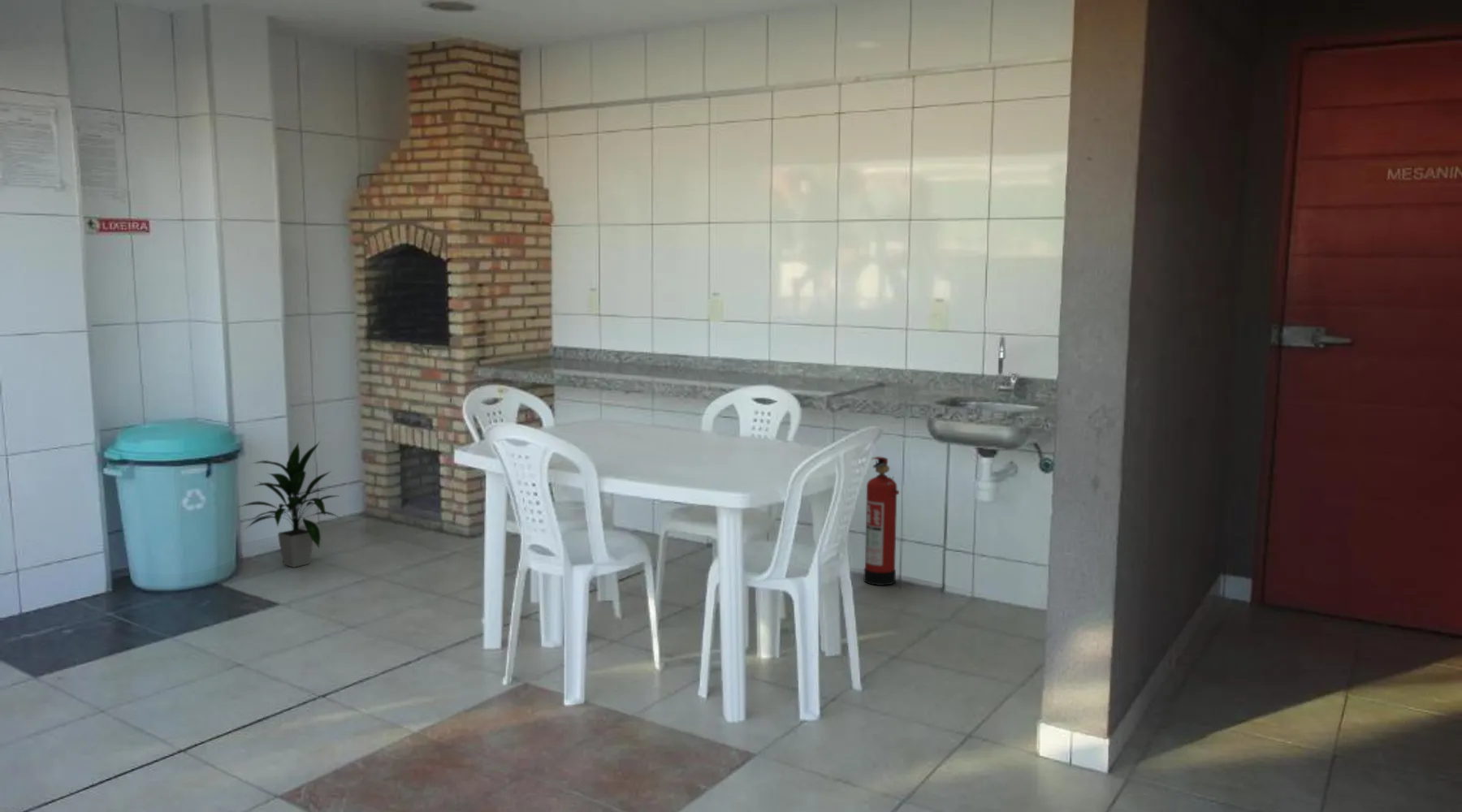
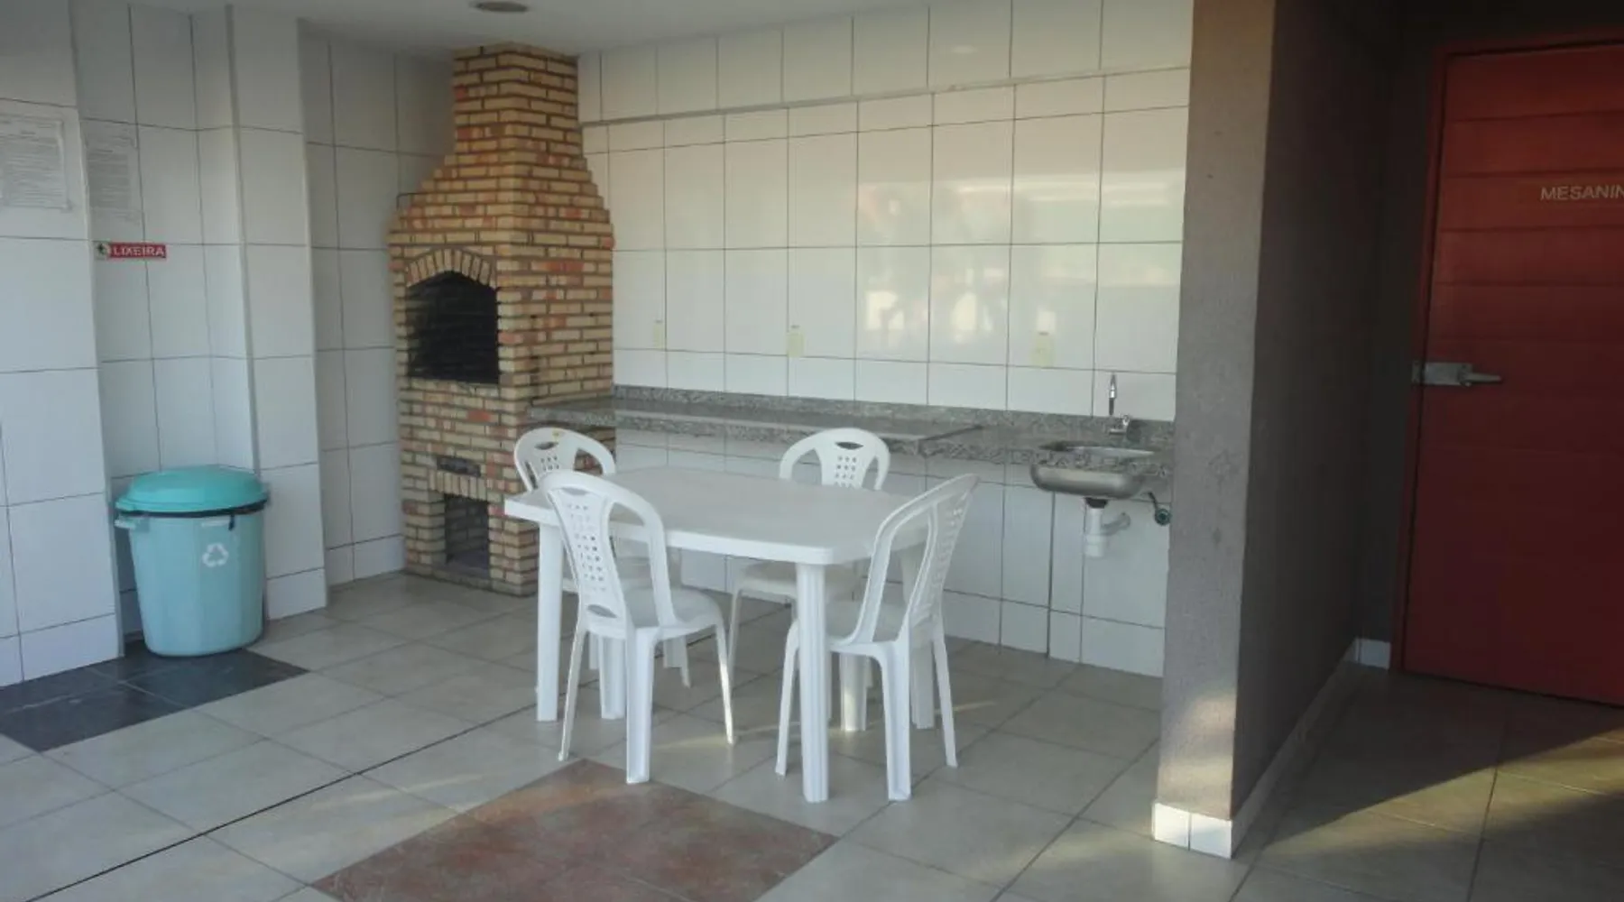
- indoor plant [237,441,340,568]
- fire extinguisher [863,456,900,586]
